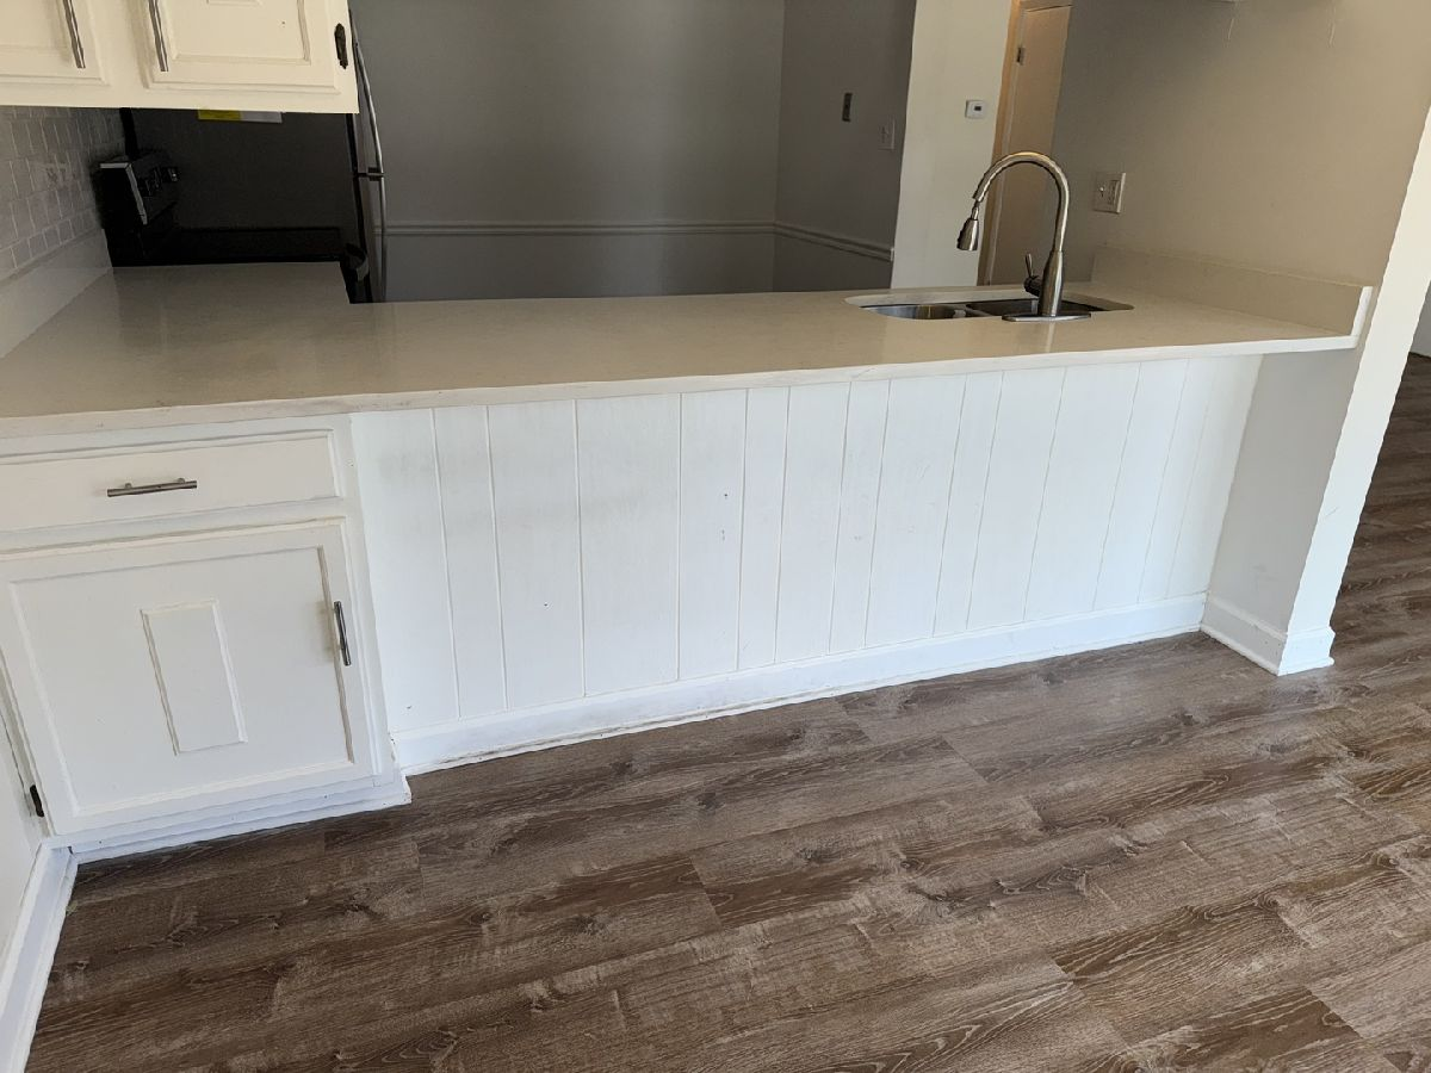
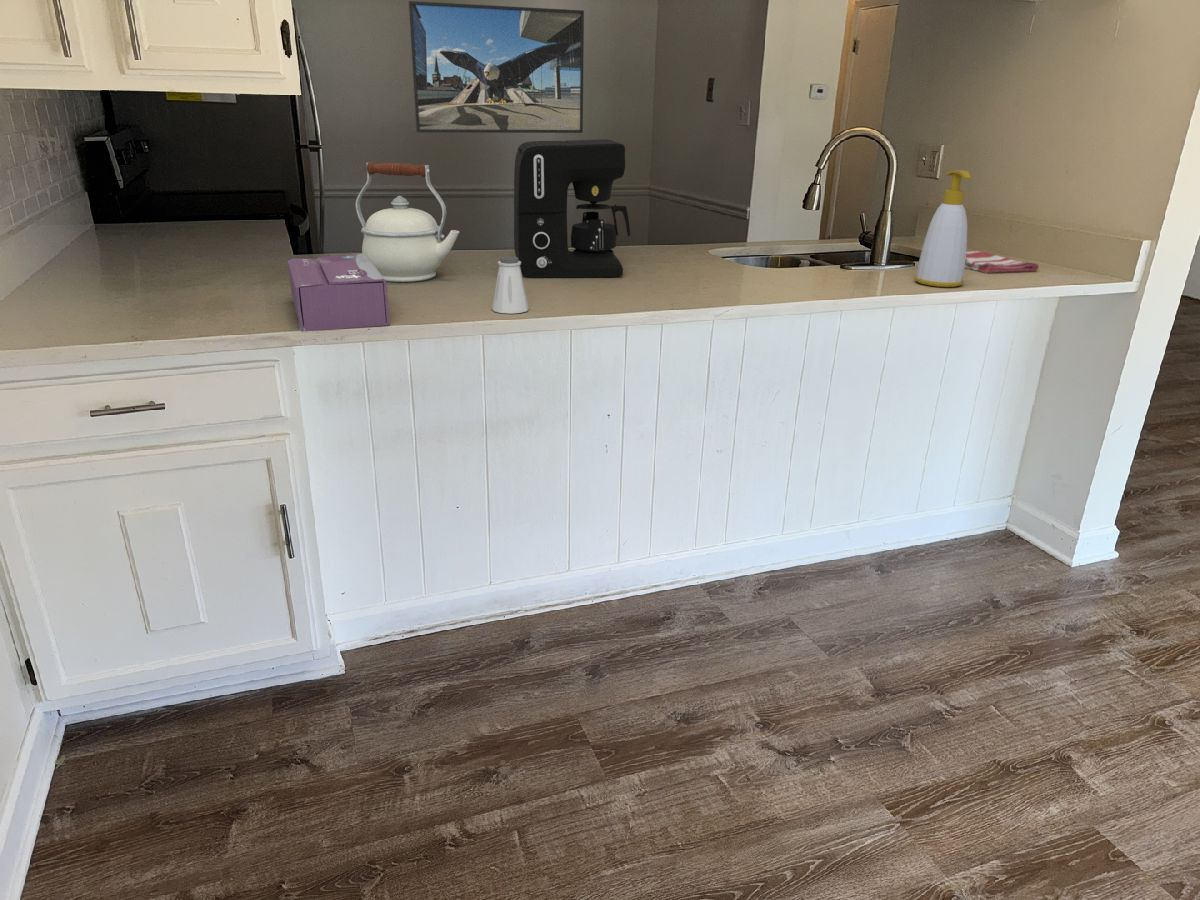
+ saltshaker [491,256,530,315]
+ tissue box [287,253,391,333]
+ kettle [355,161,460,283]
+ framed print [408,0,585,134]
+ coffee maker [513,138,631,279]
+ dish towel [965,250,1040,274]
+ soap bottle [914,169,971,288]
